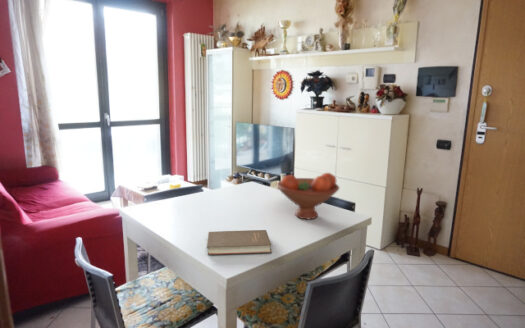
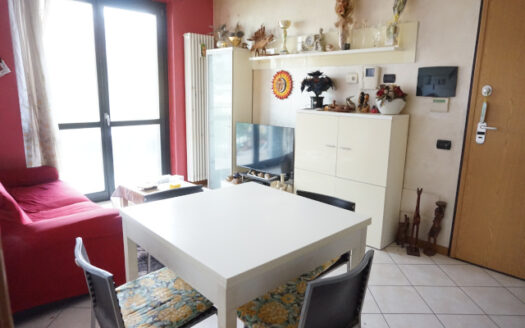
- fruit bowl [276,172,340,220]
- book [206,229,273,256]
